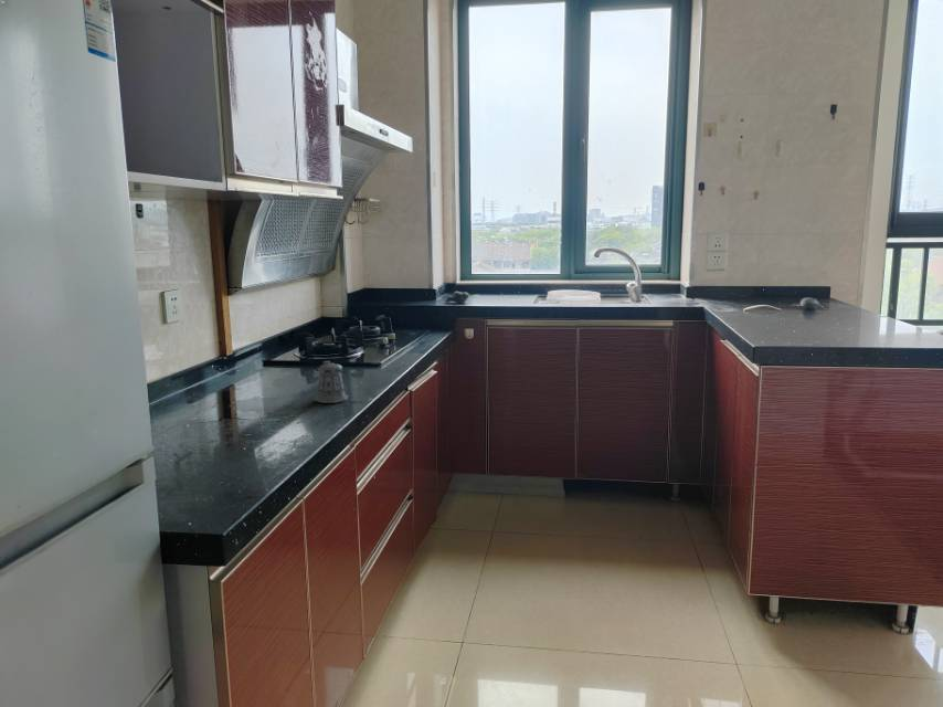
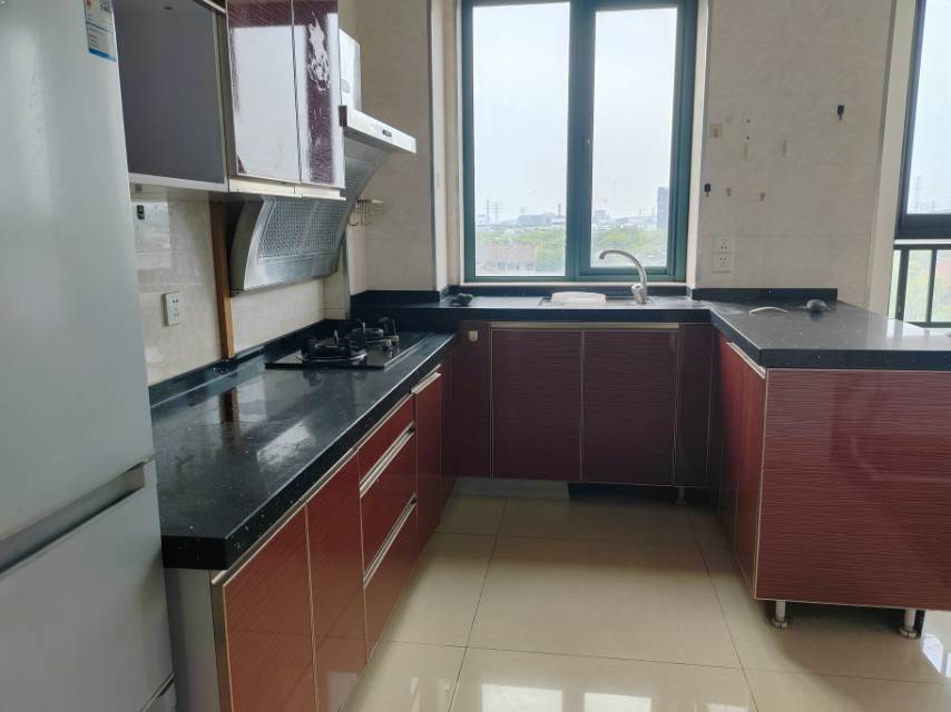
- pepper shaker [314,360,349,404]
